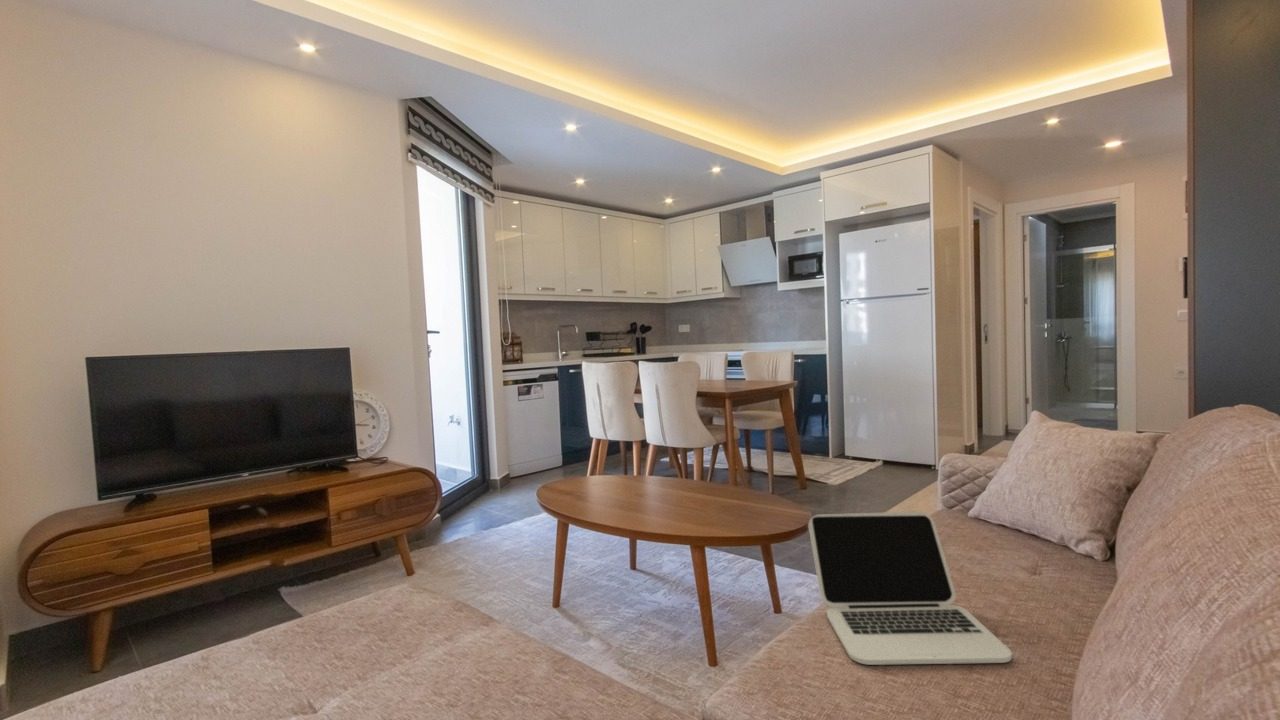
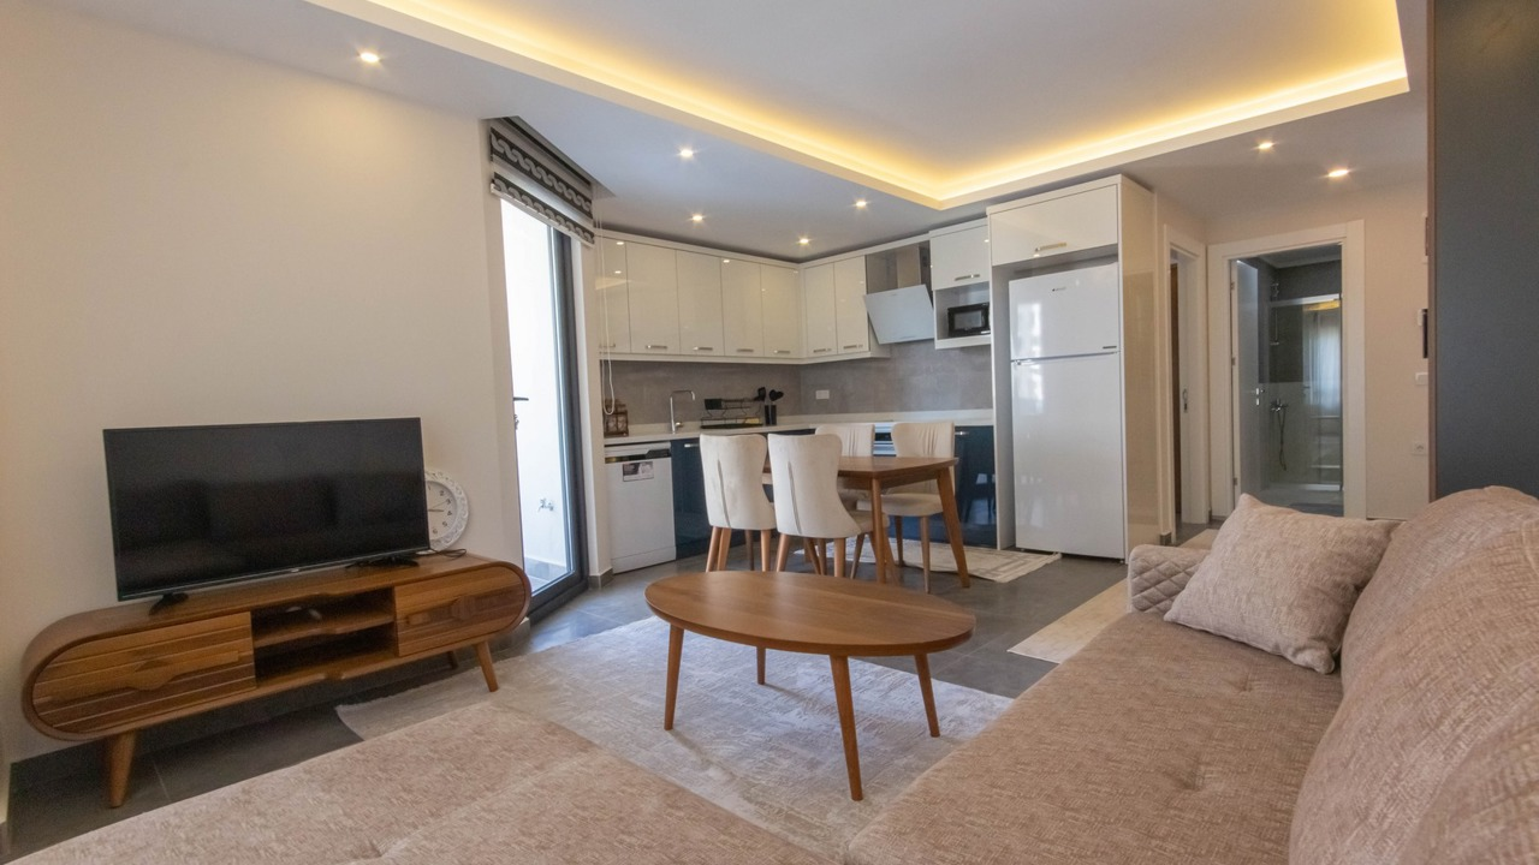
- laptop [807,511,1013,666]
